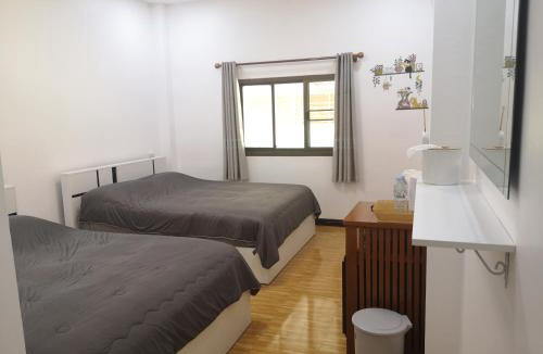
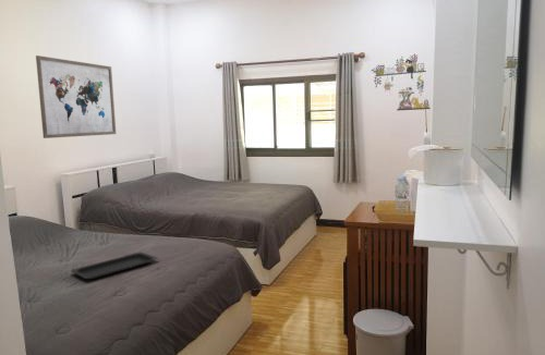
+ wall art [35,54,117,139]
+ serving tray [70,250,159,281]
